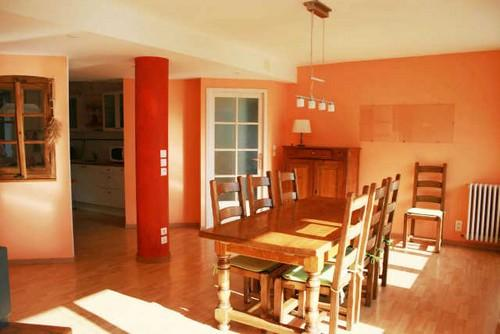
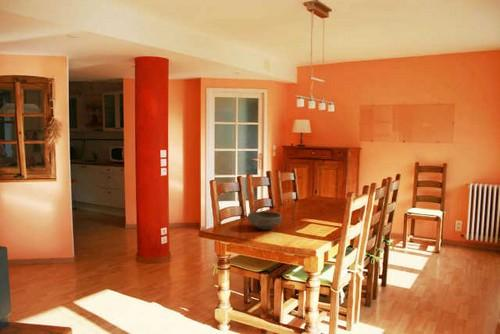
+ bowl [247,210,283,231]
